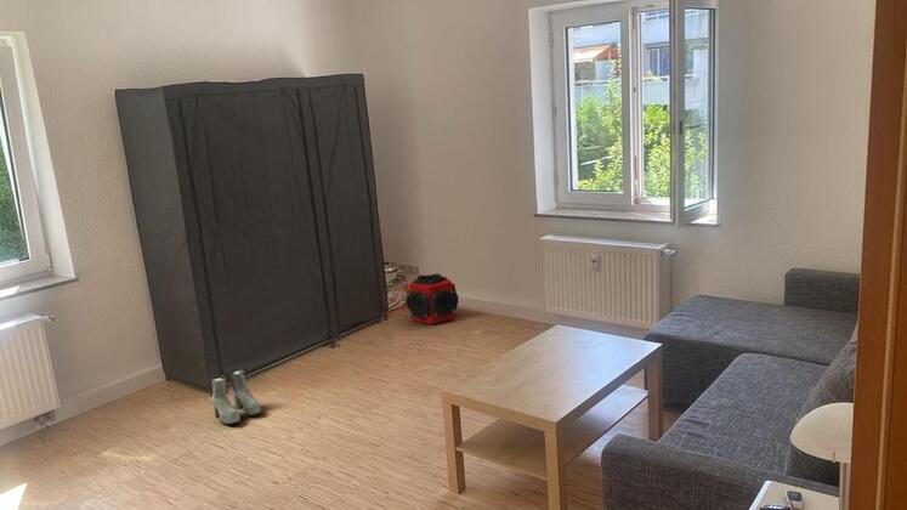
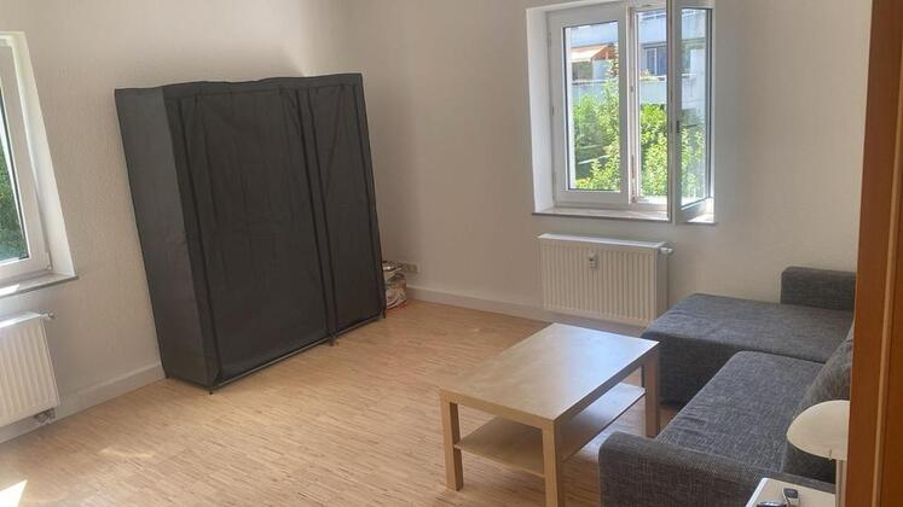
- speaker [406,273,459,325]
- boots [210,368,262,425]
